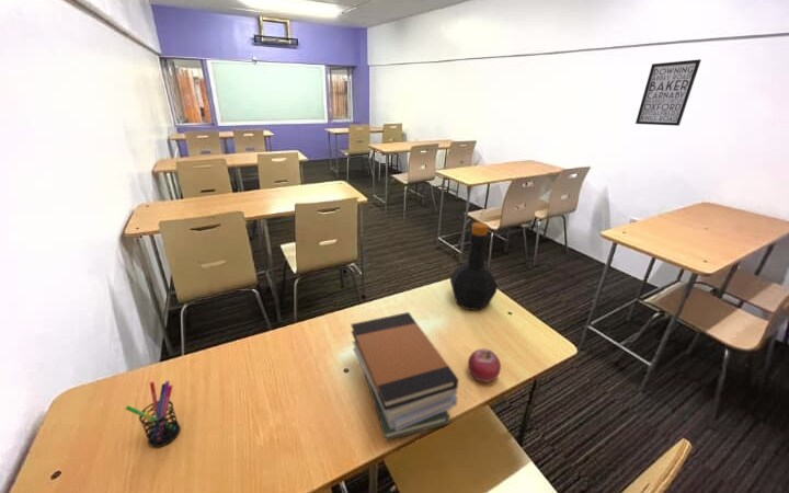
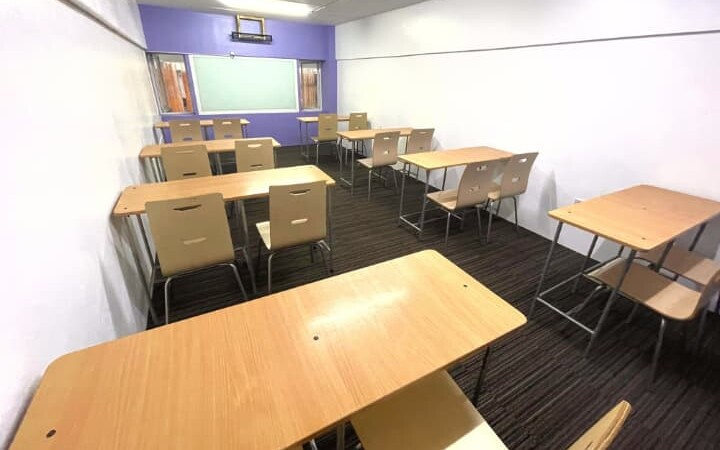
- fruit [467,347,502,383]
- wall art [634,58,702,127]
- book stack [350,311,459,442]
- bottle [449,221,499,311]
- pen holder [124,380,182,448]
